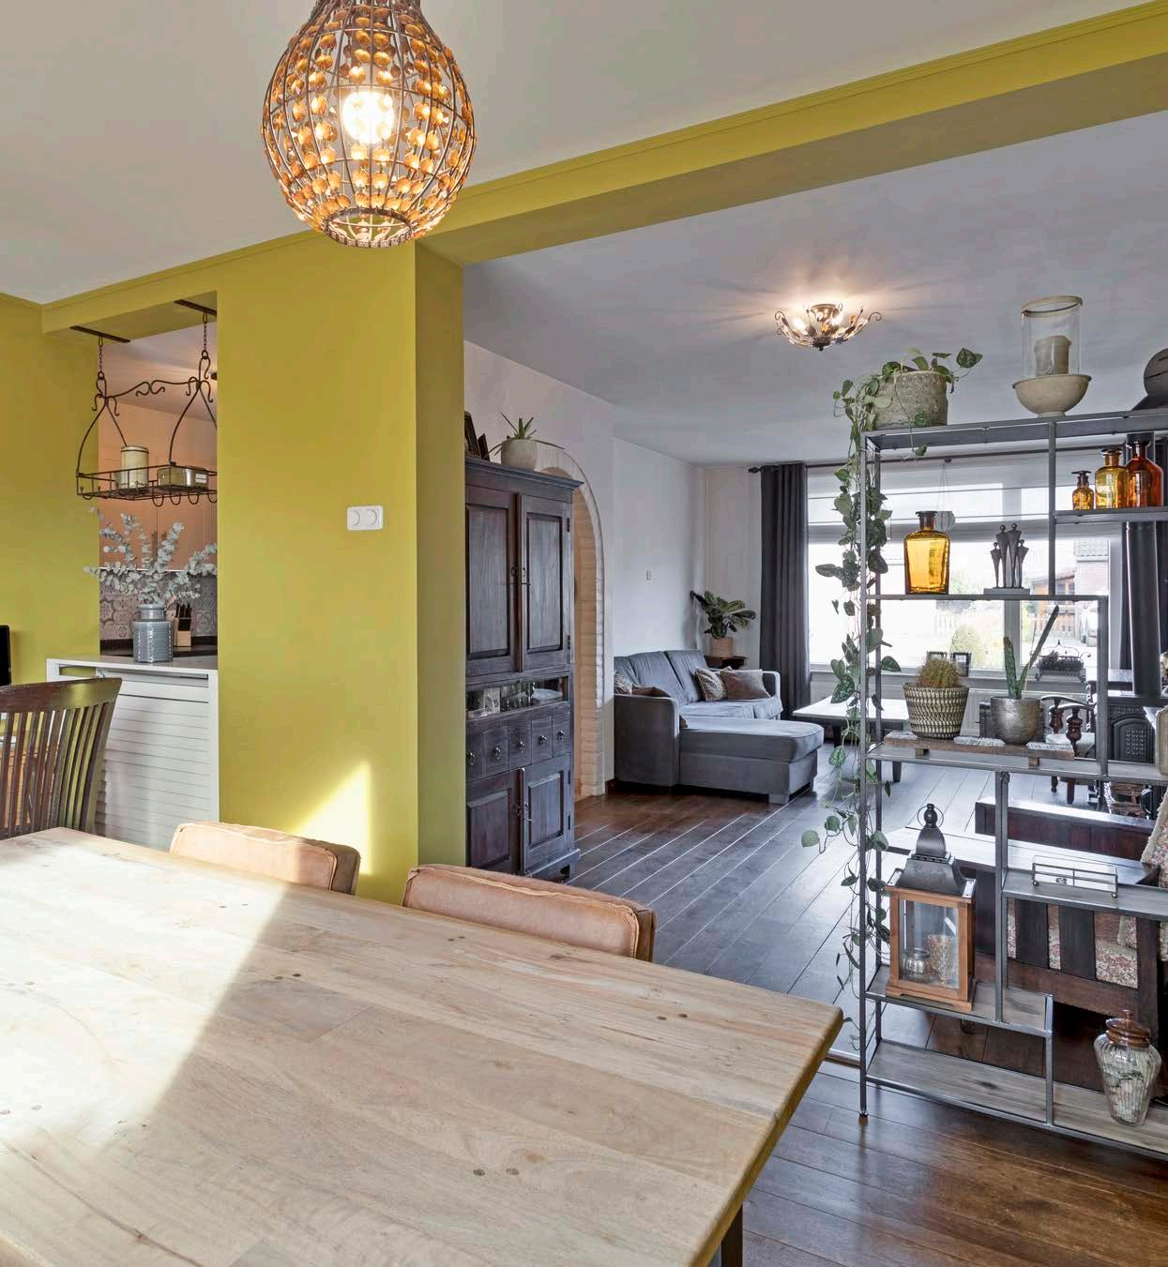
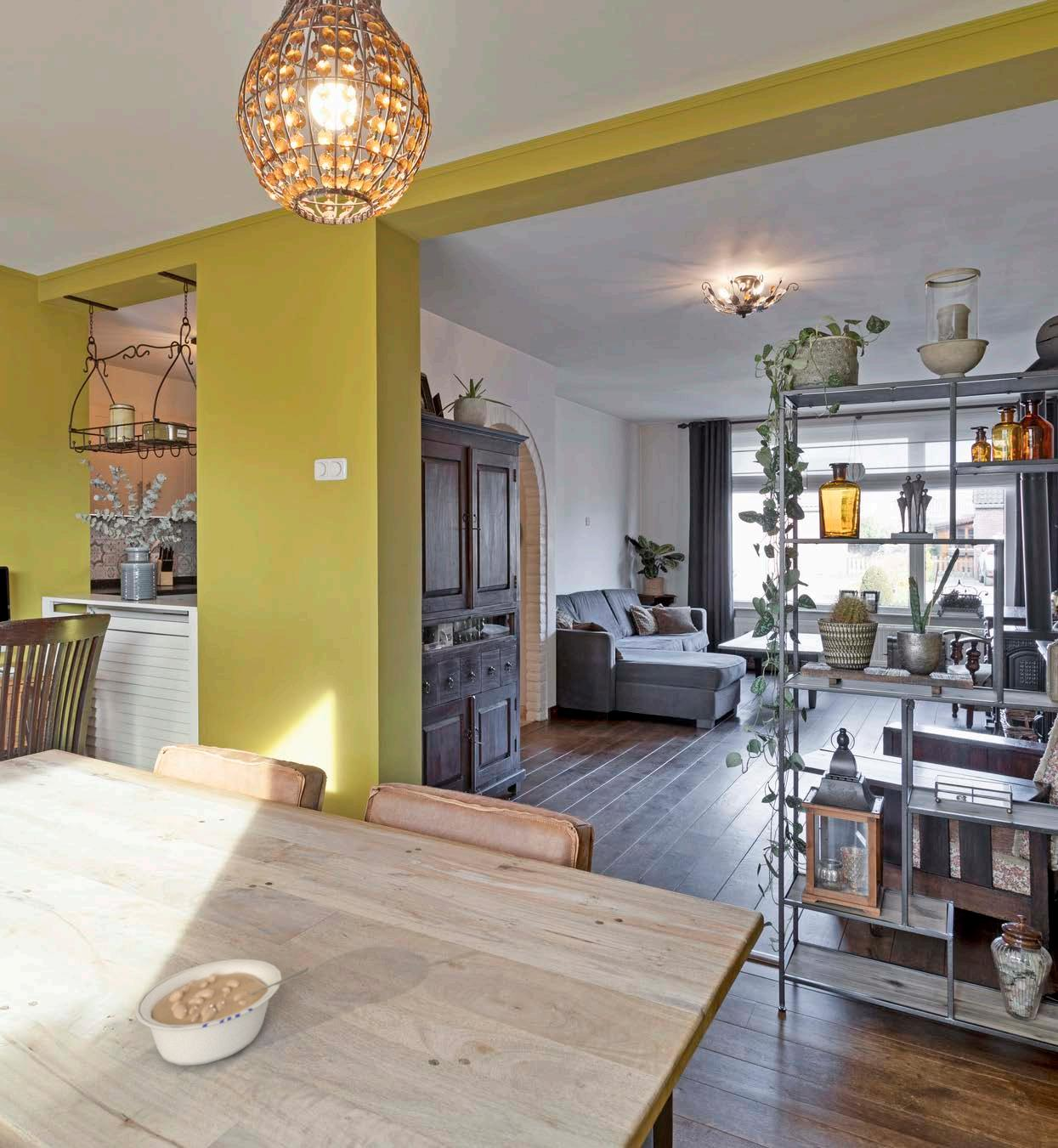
+ legume [134,959,310,1066]
